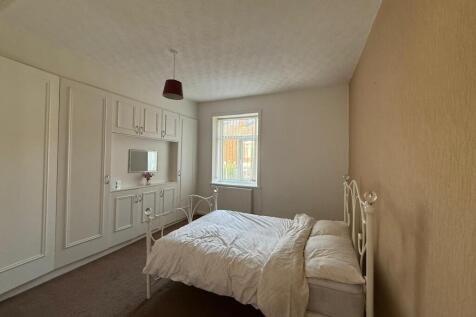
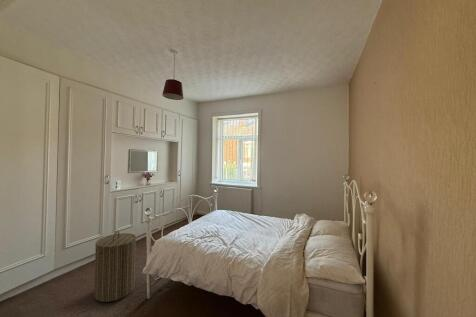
+ laundry hamper [93,230,137,303]
